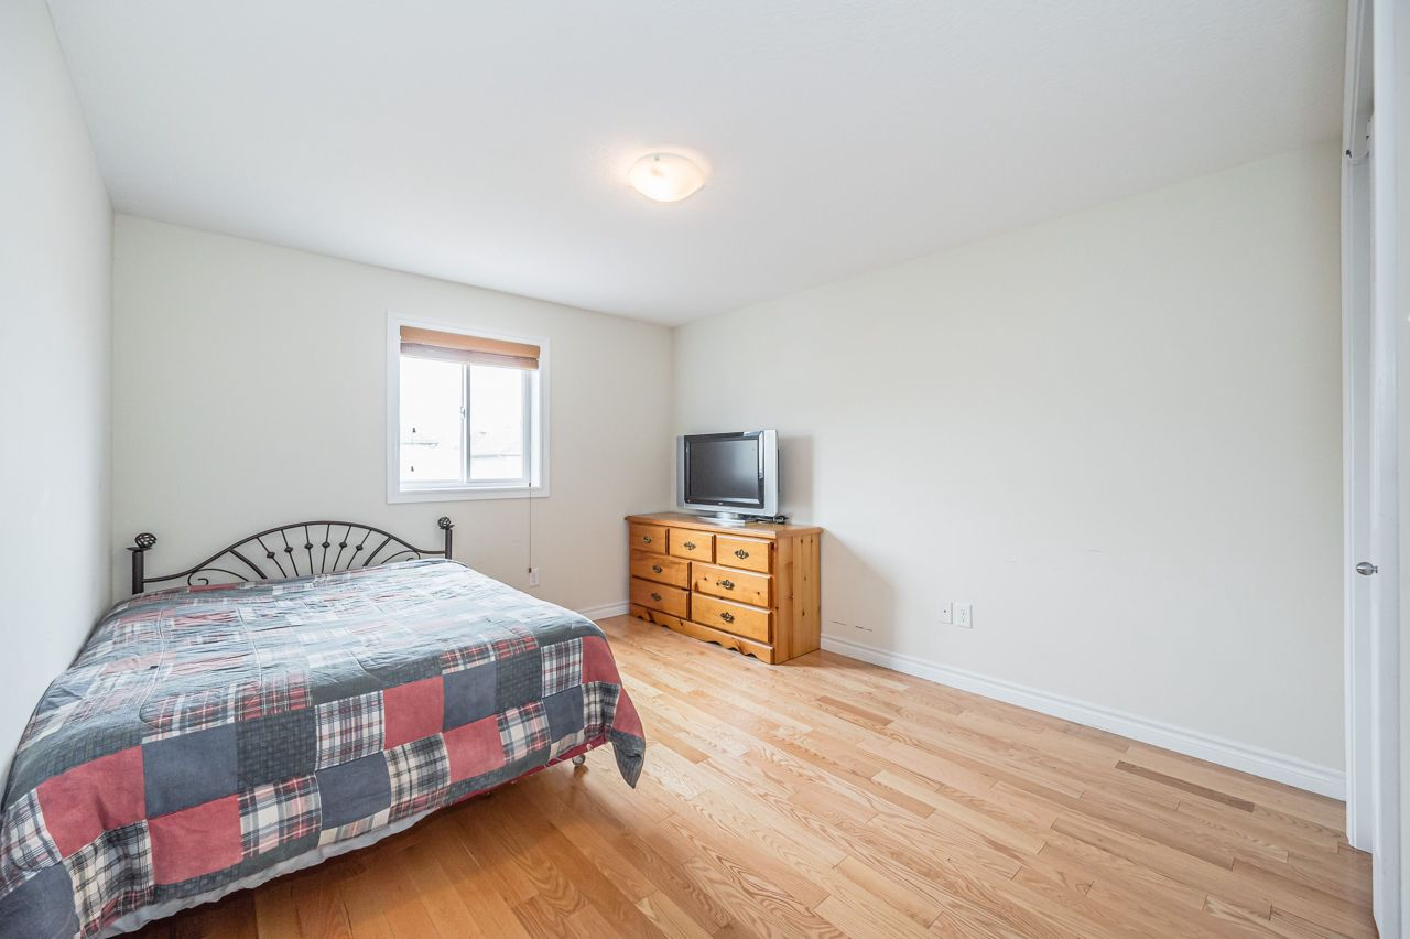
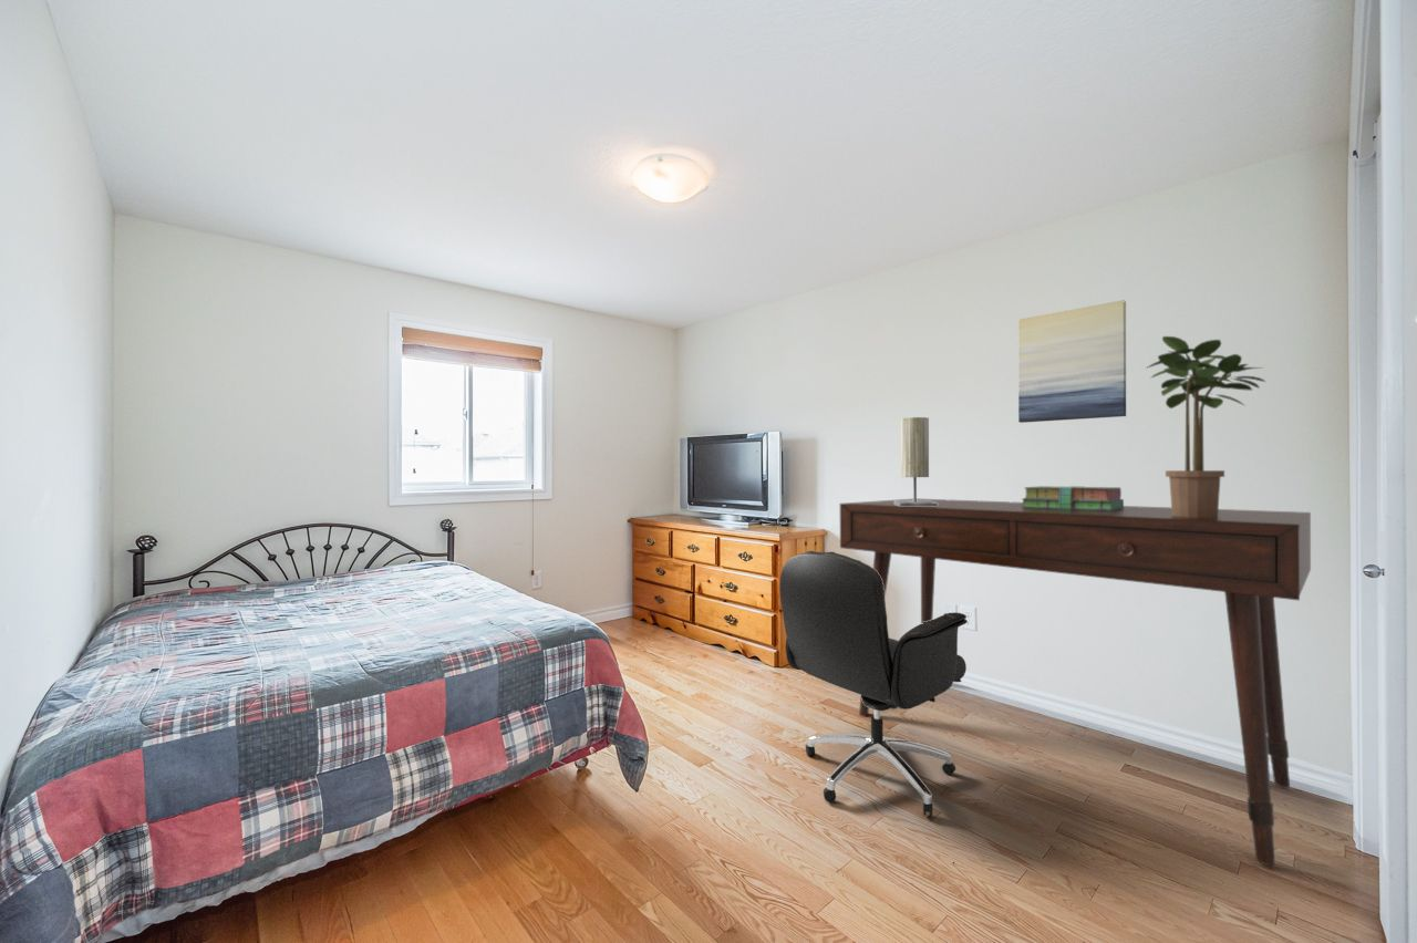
+ table lamp [894,416,938,506]
+ wall art [1017,299,1127,424]
+ potted plant [1145,335,1266,518]
+ desk [839,498,1312,867]
+ stack of books [1021,485,1125,510]
+ office chair [778,550,969,818]
